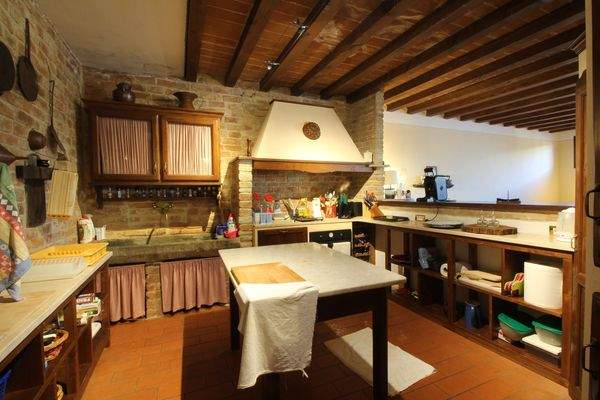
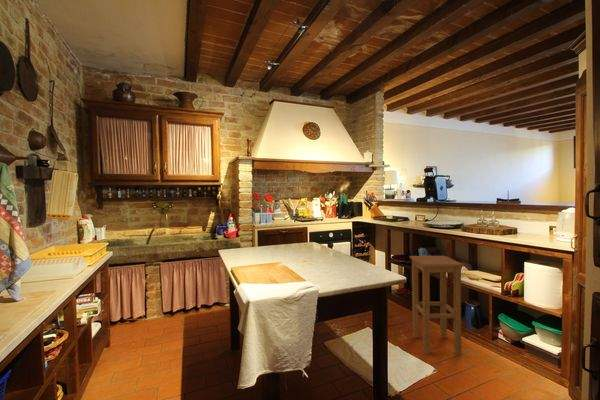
+ stool [409,255,465,356]
